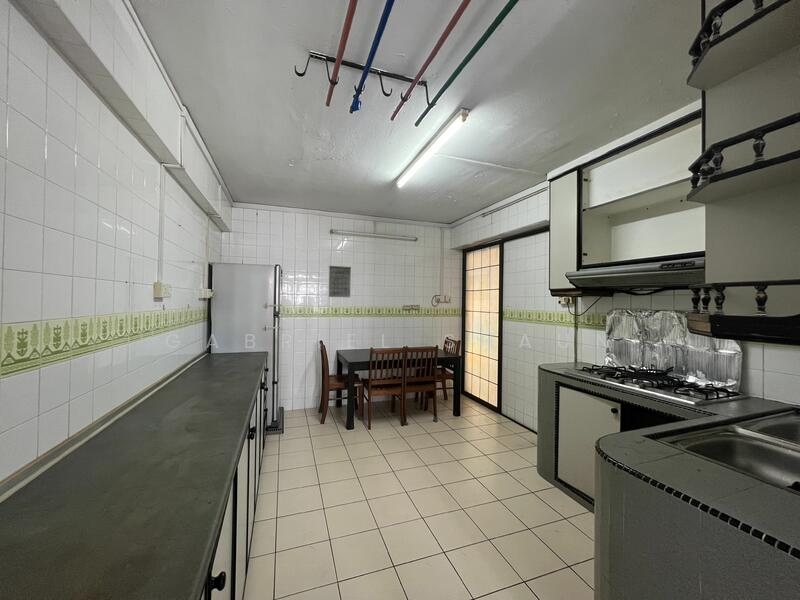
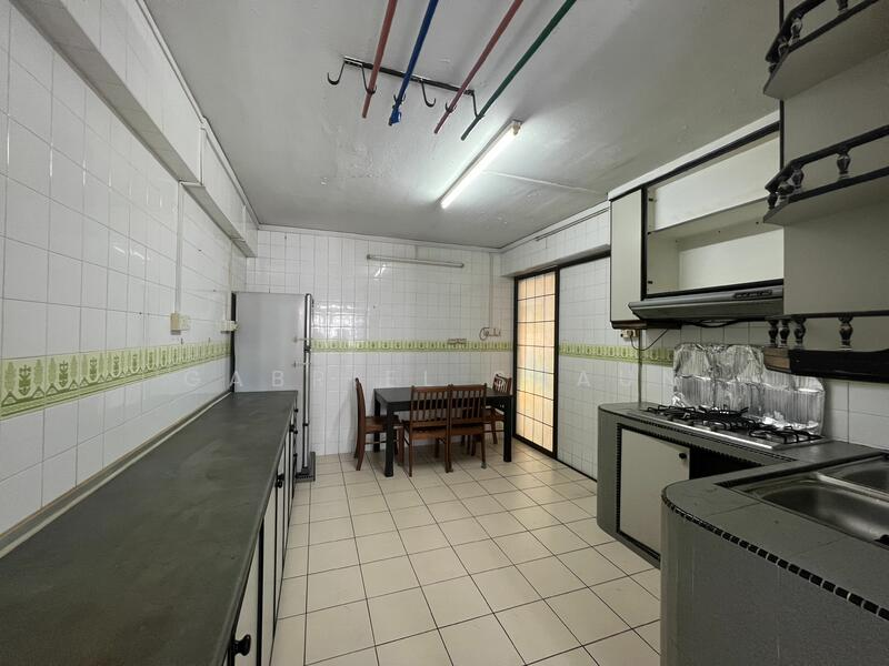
- calendar [328,258,352,298]
